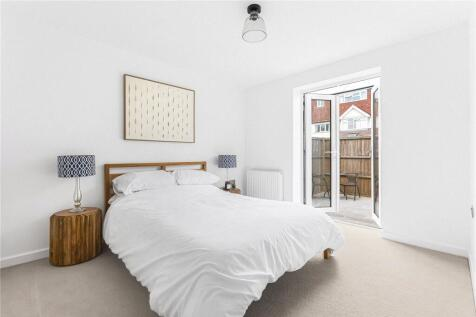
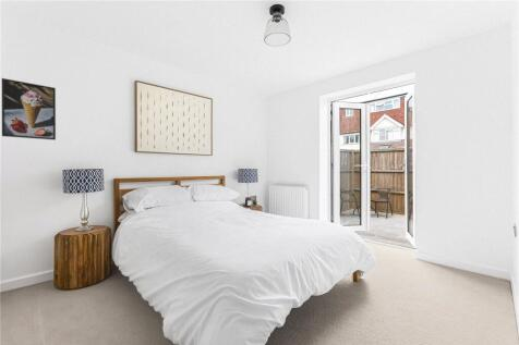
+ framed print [1,77,57,141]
